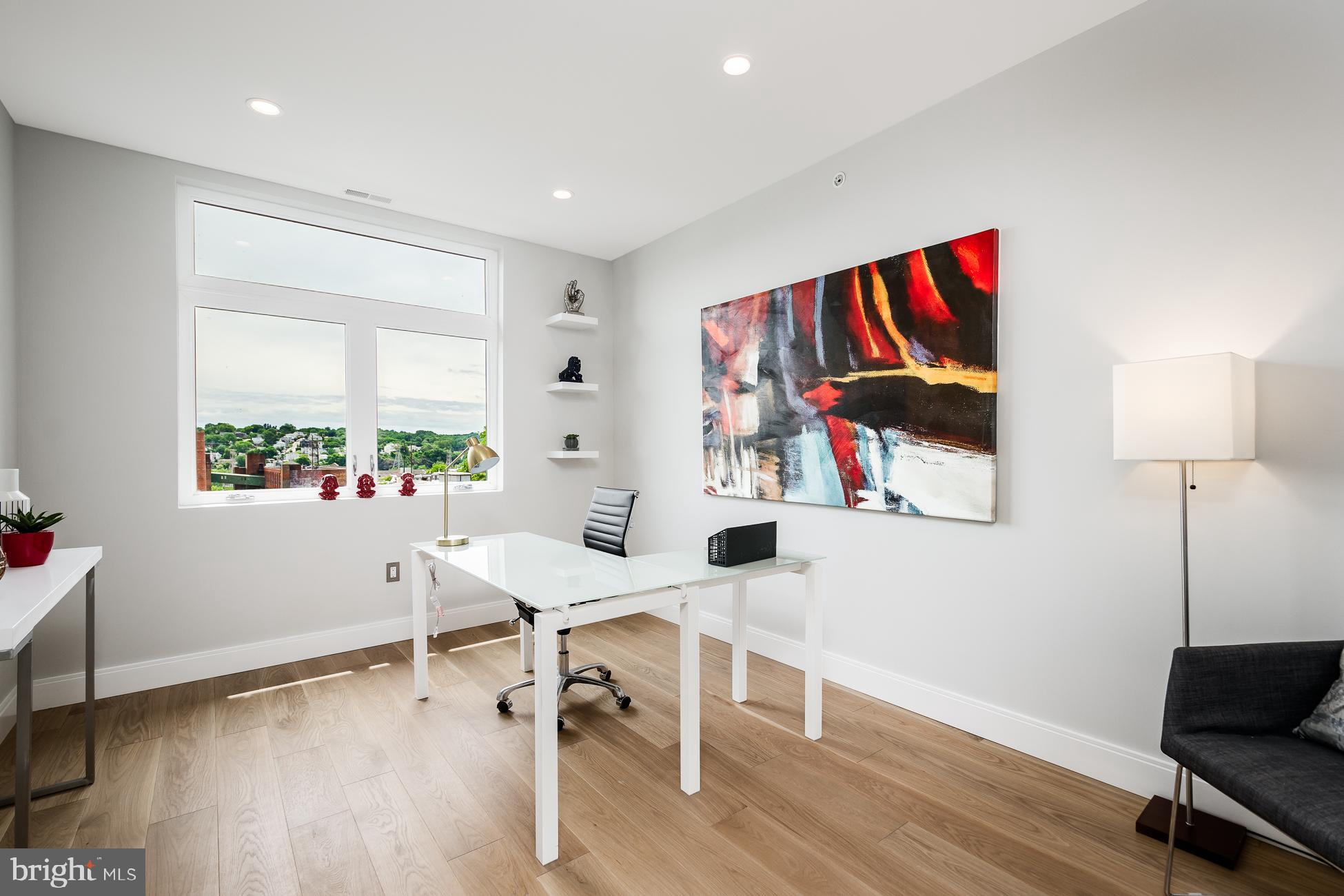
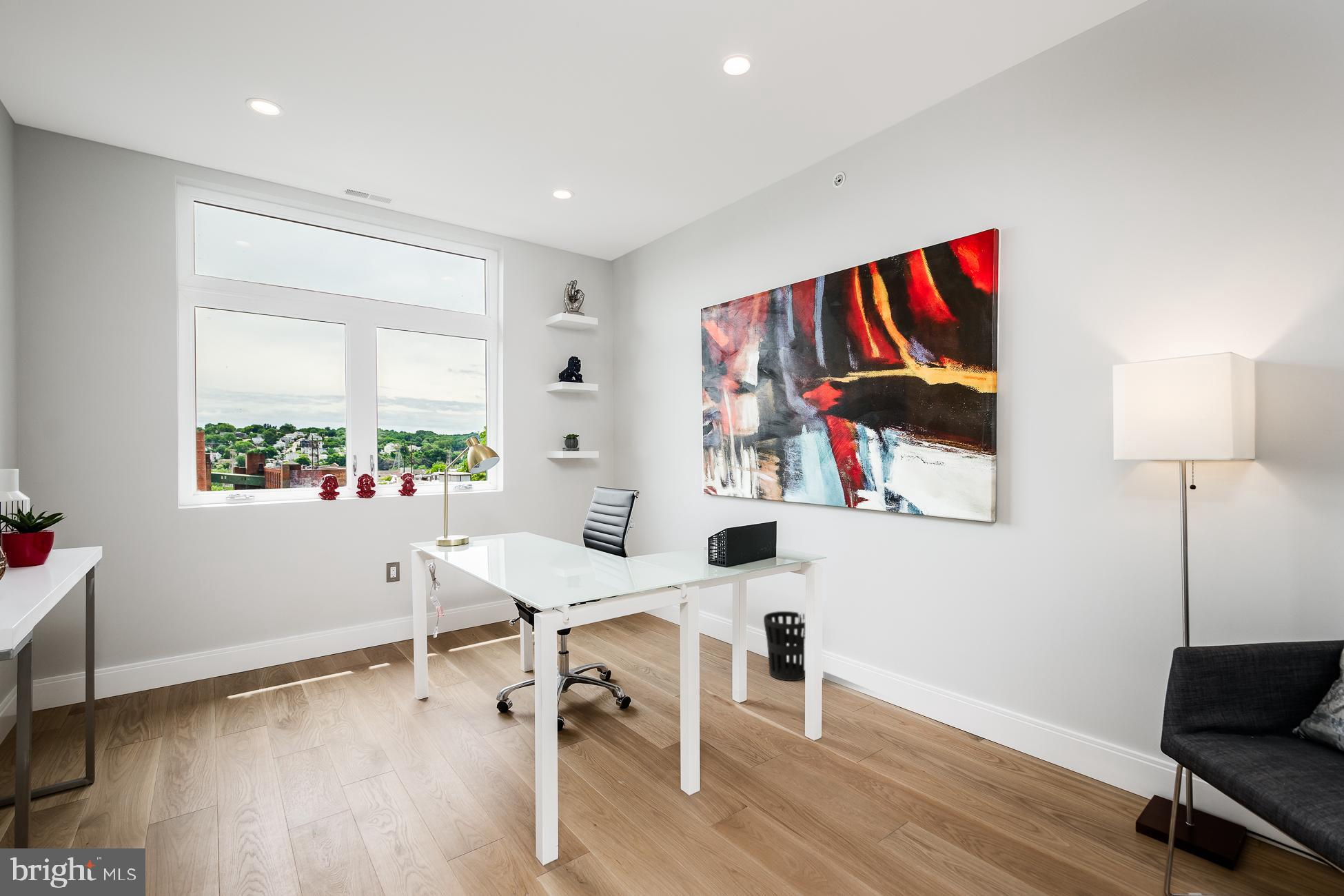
+ wastebasket [763,611,806,682]
